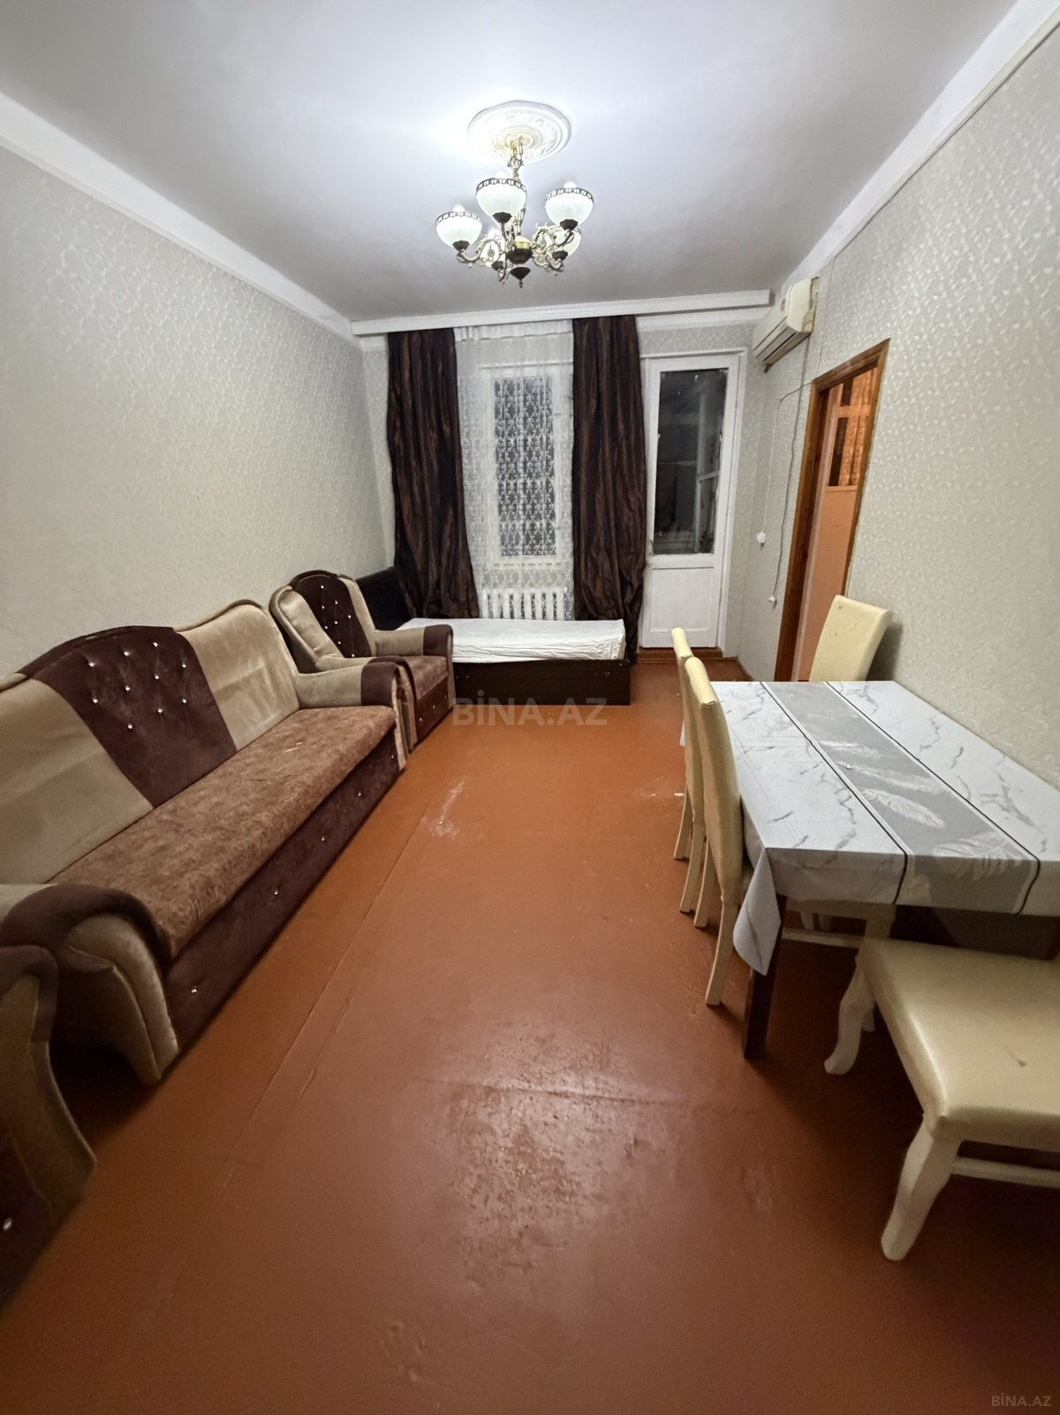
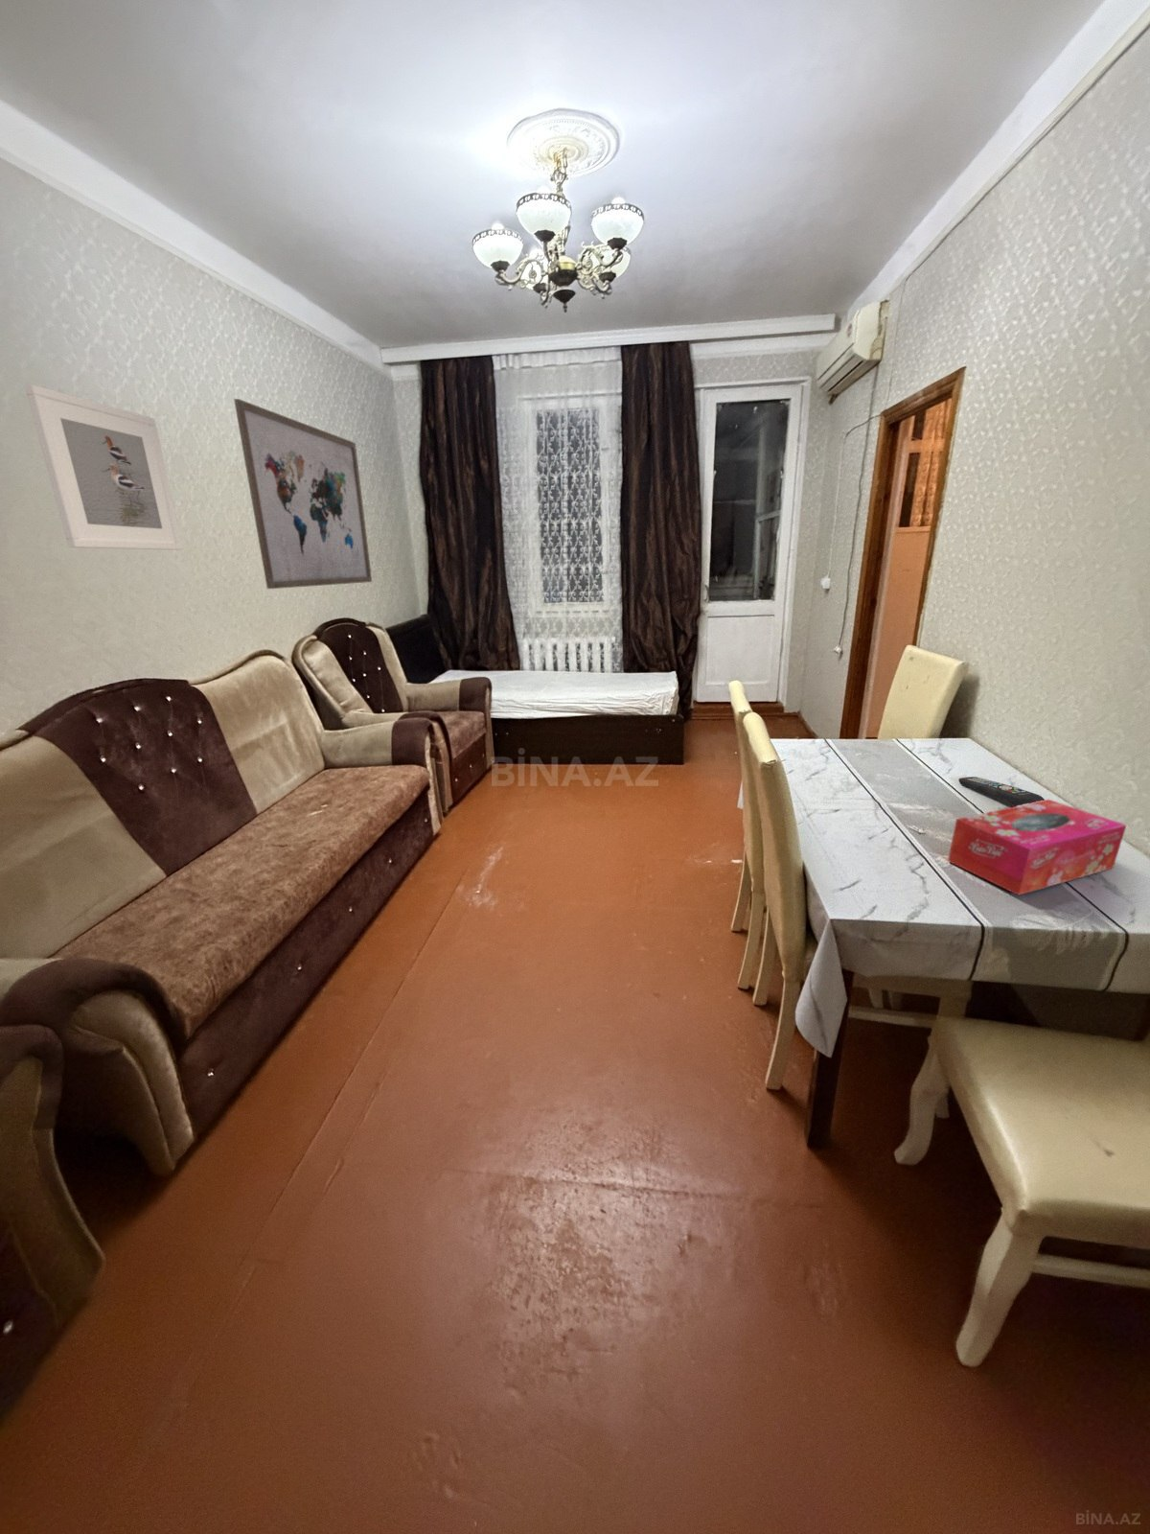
+ remote control [958,775,1046,807]
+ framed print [24,384,184,551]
+ wall art [233,397,373,589]
+ tissue box [947,798,1128,896]
